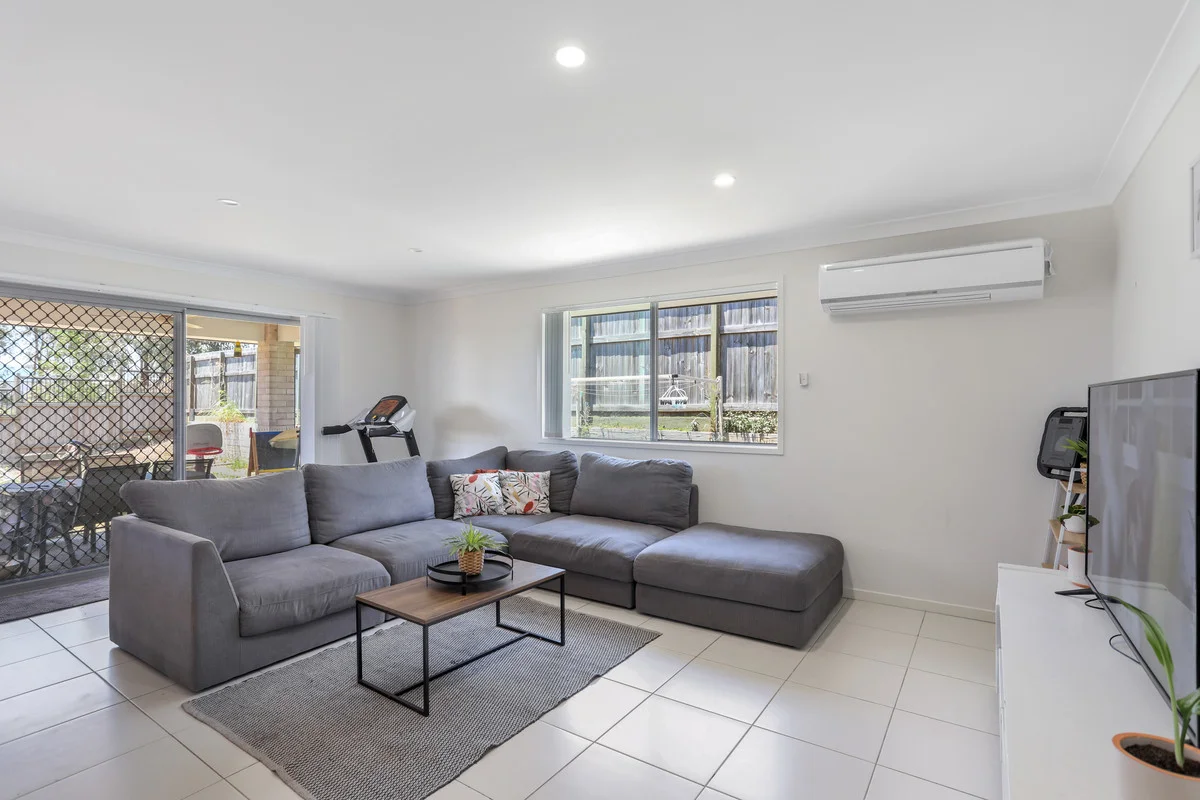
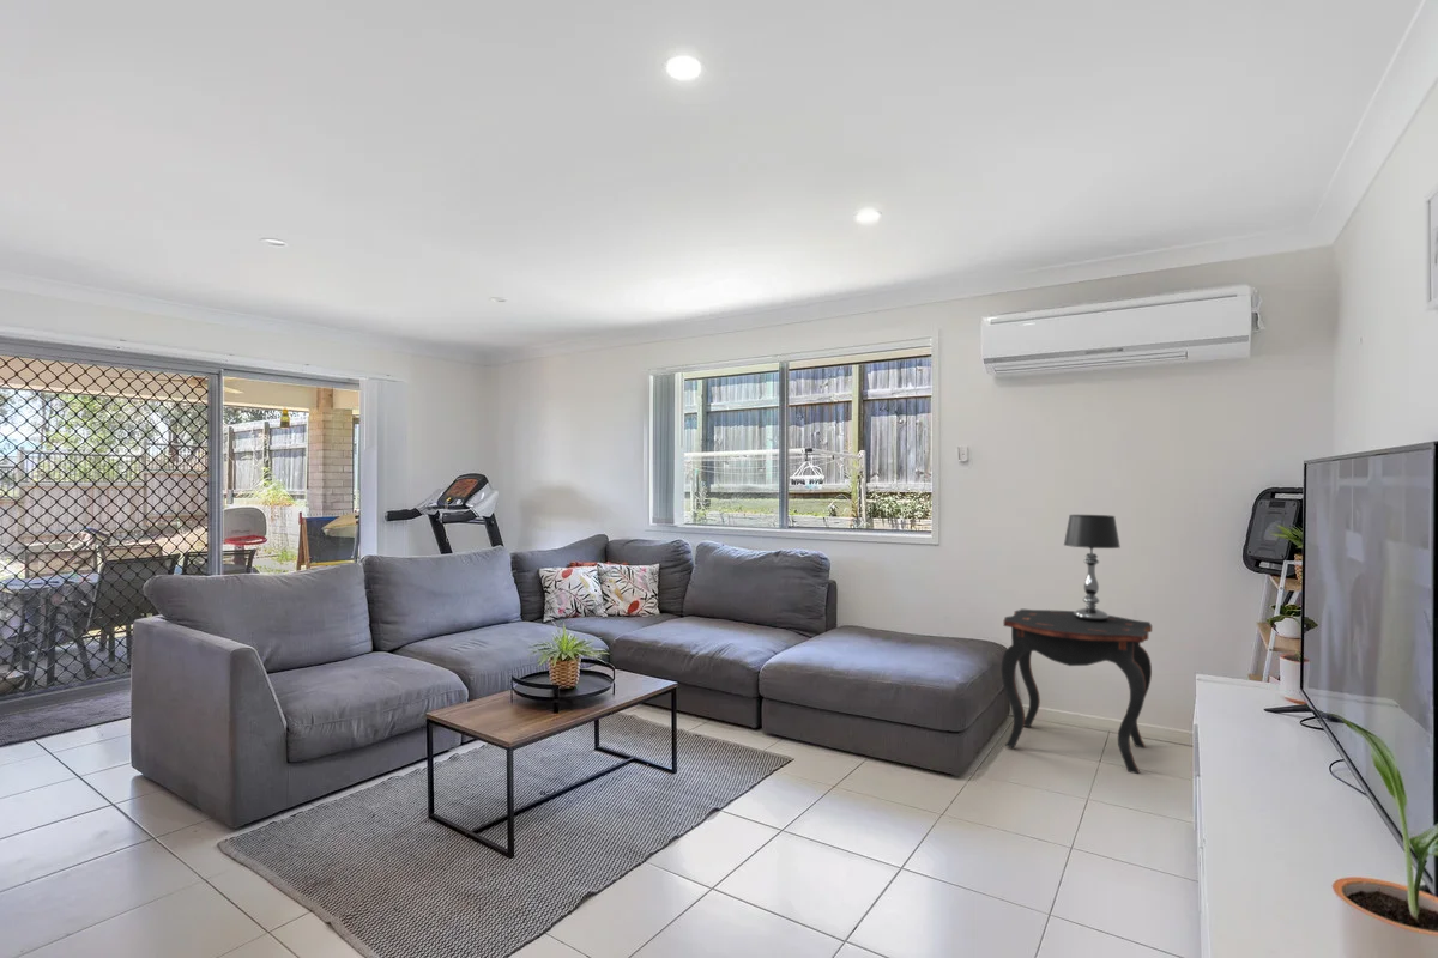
+ table lamp [1063,514,1122,622]
+ side table [1001,608,1153,775]
